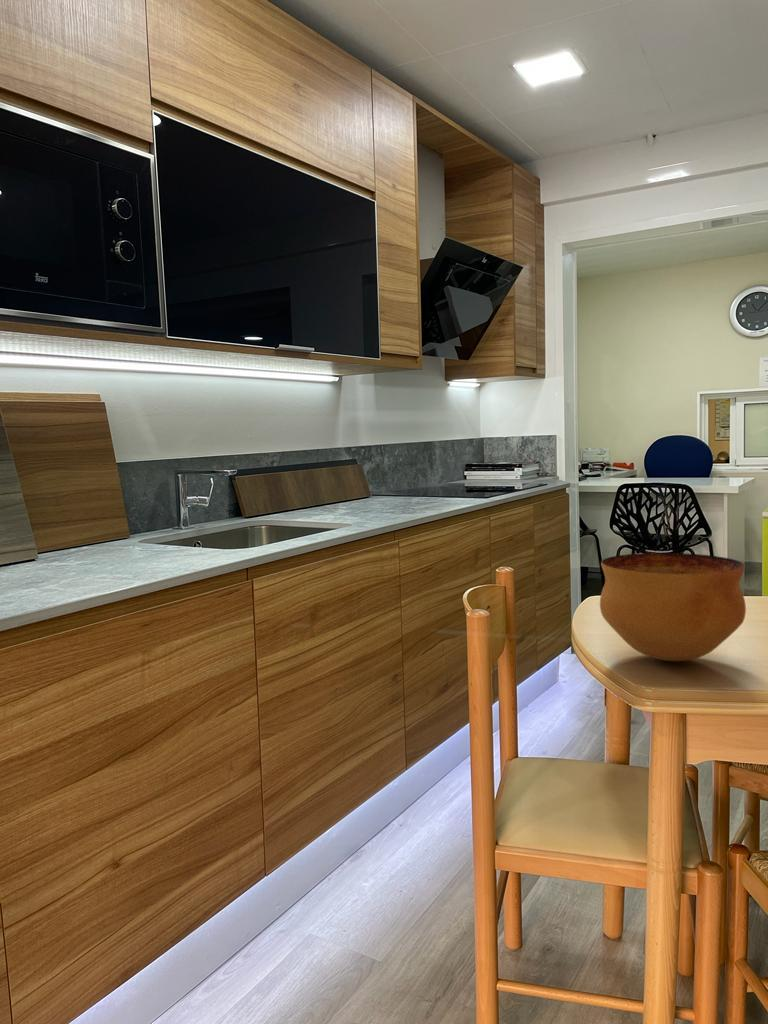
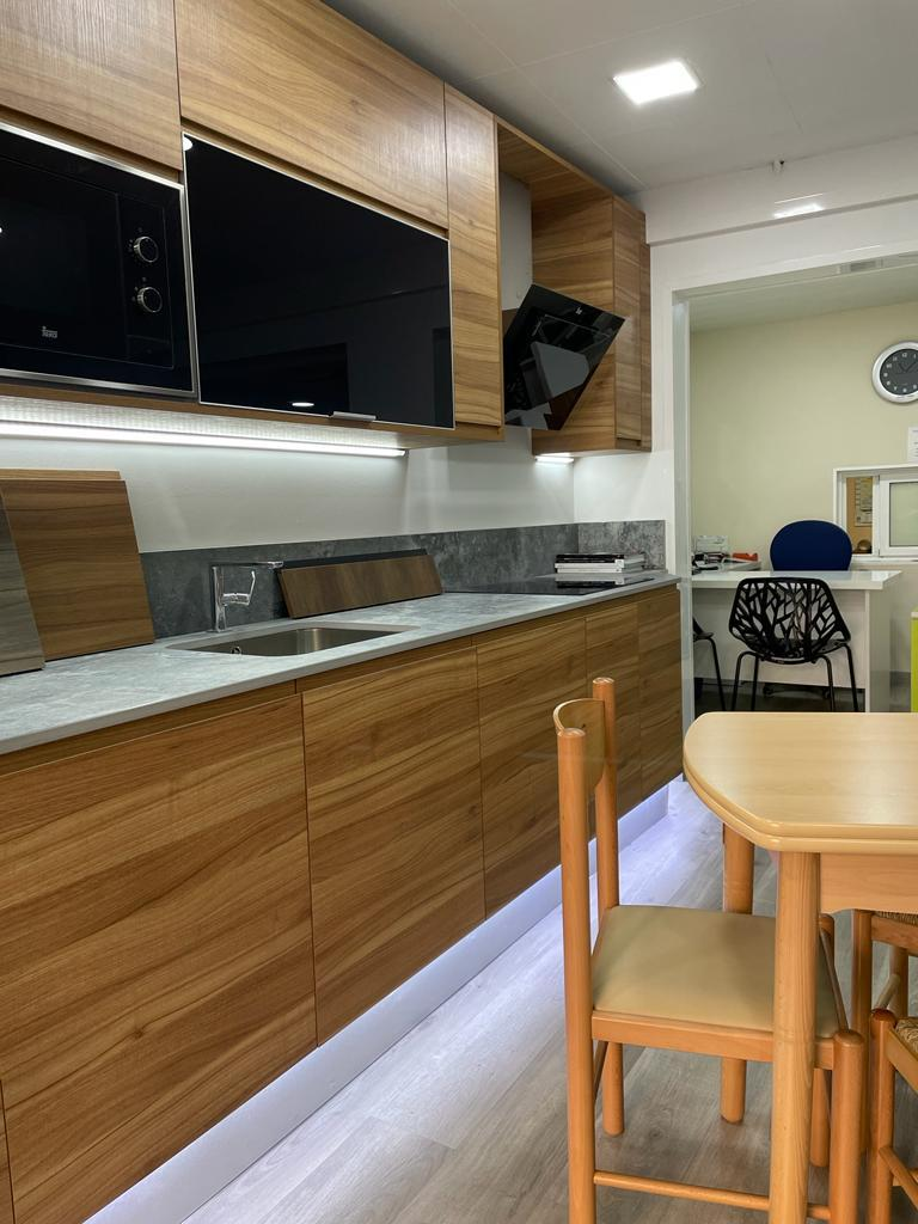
- bowl [599,552,747,662]
